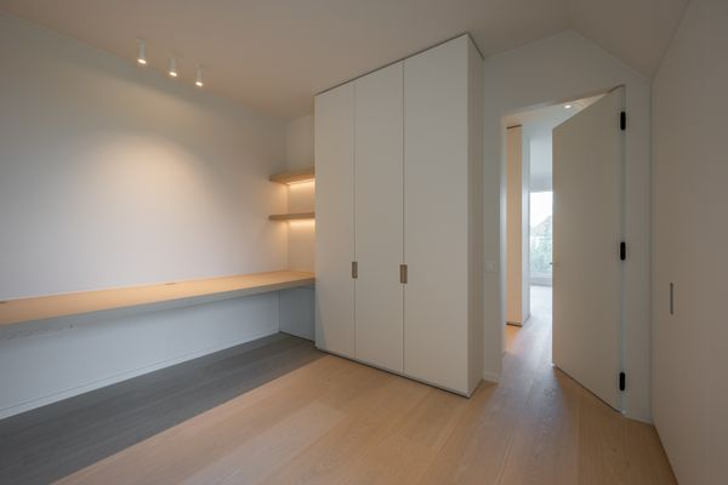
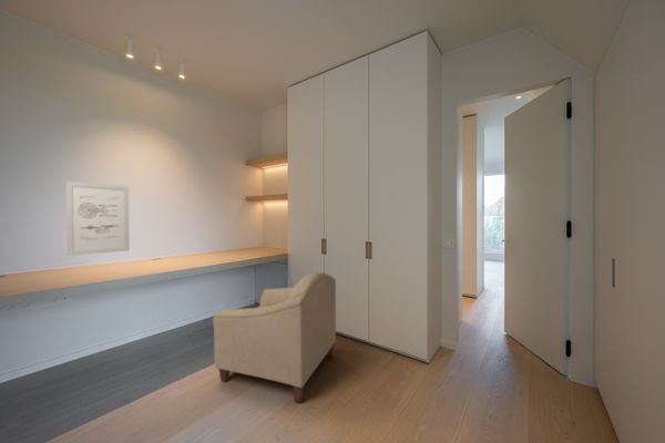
+ wall art [65,181,131,257]
+ chair [211,271,337,404]
